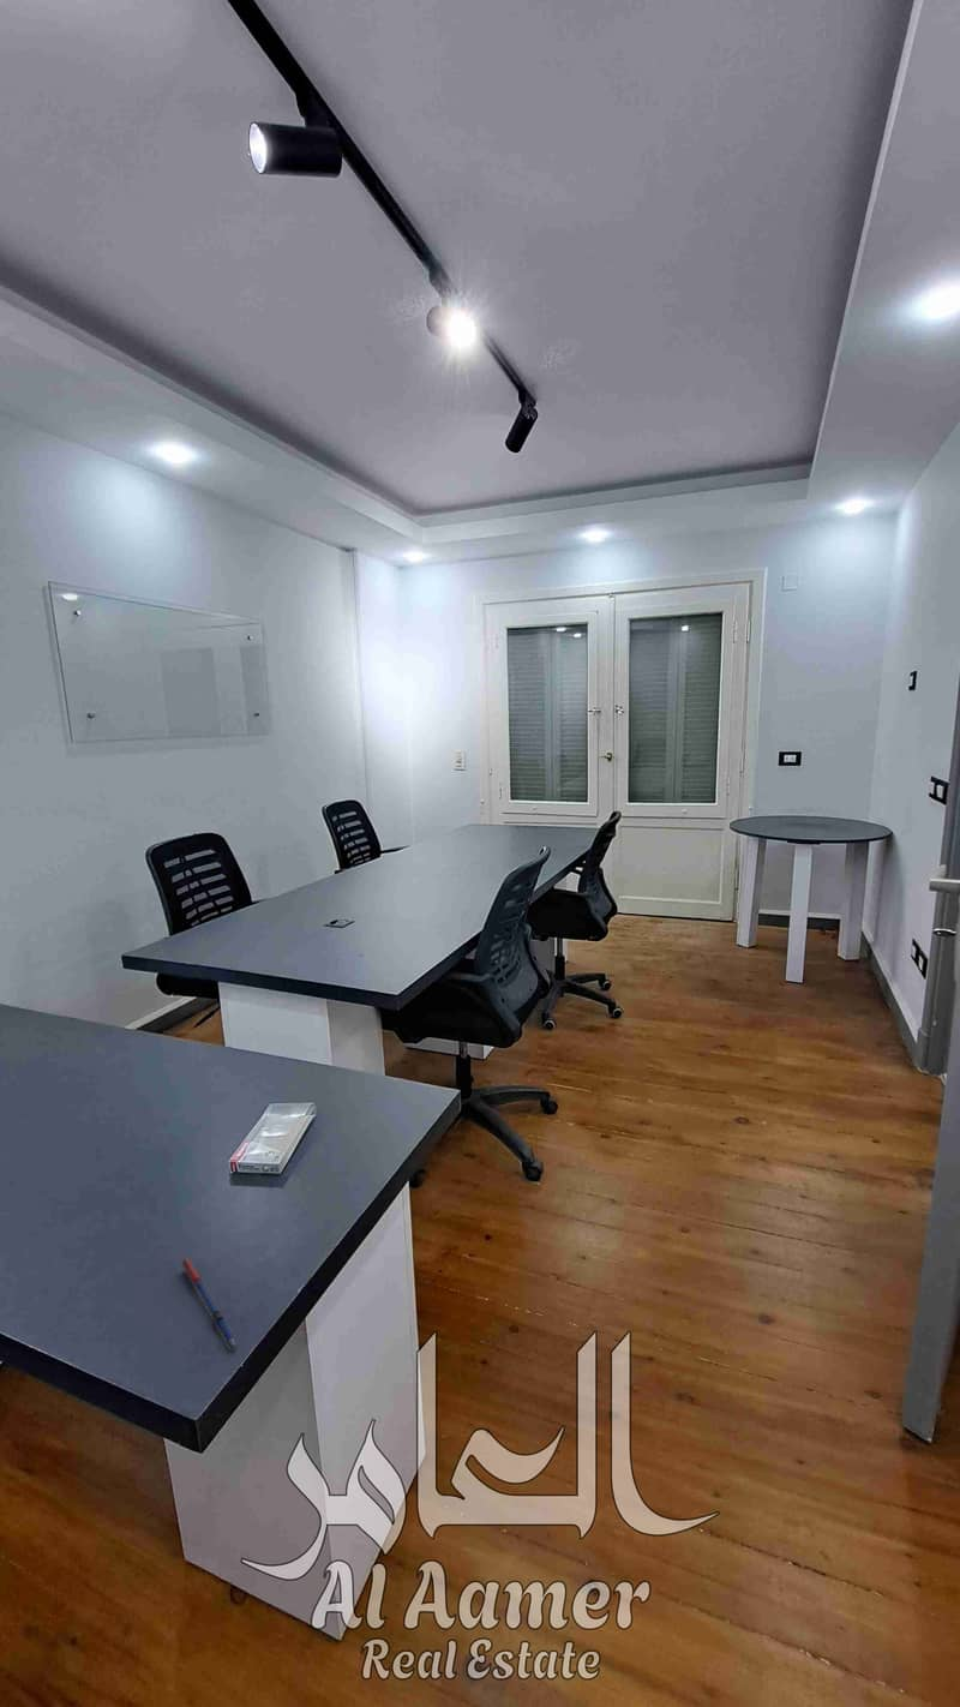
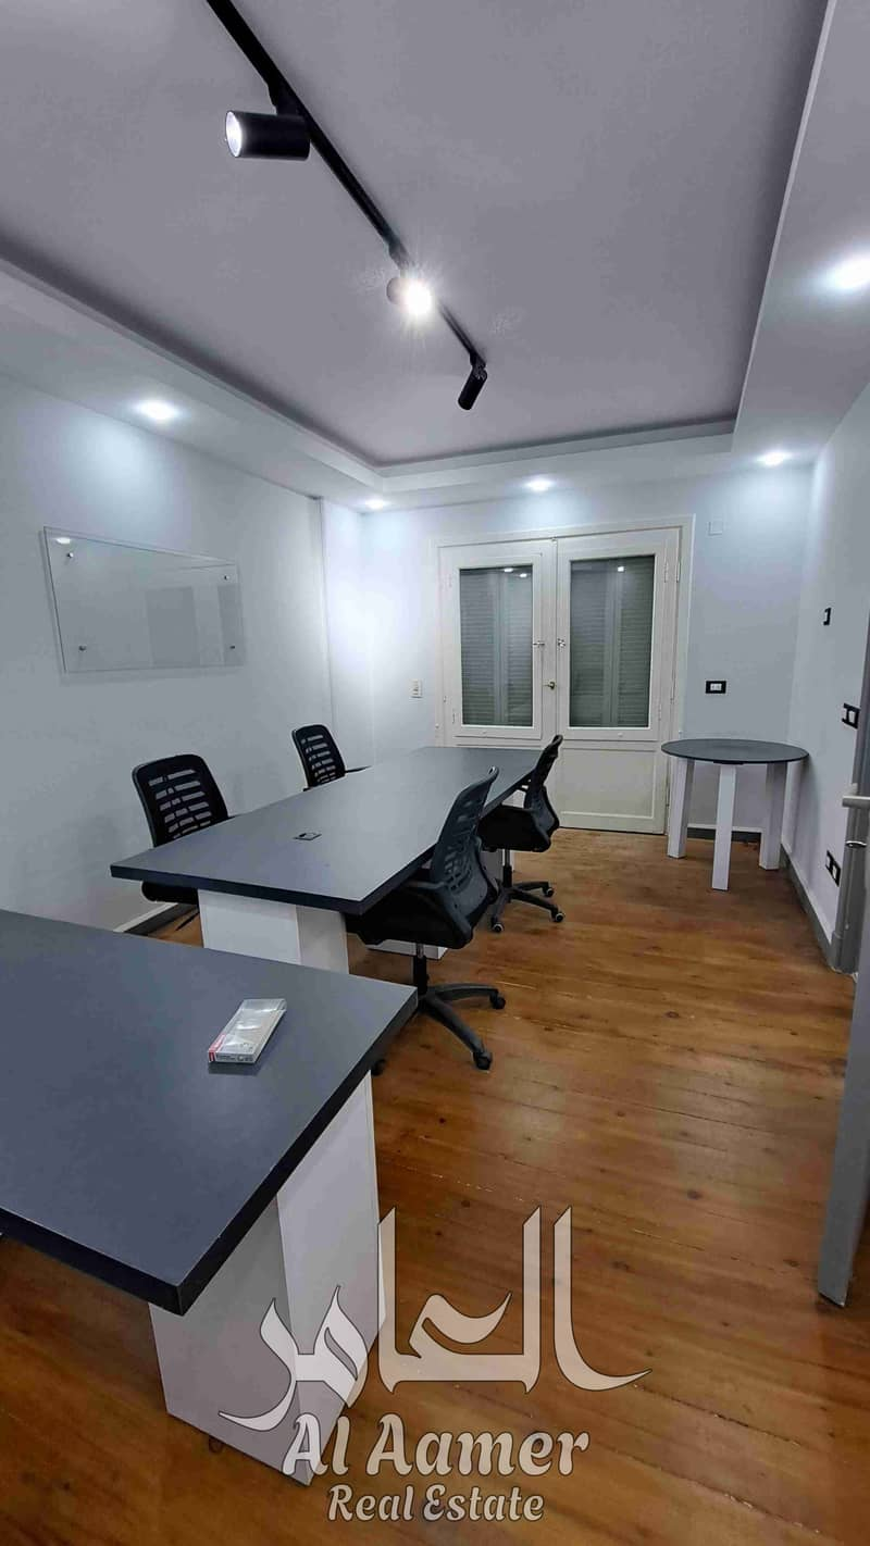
- pen [181,1257,240,1350]
